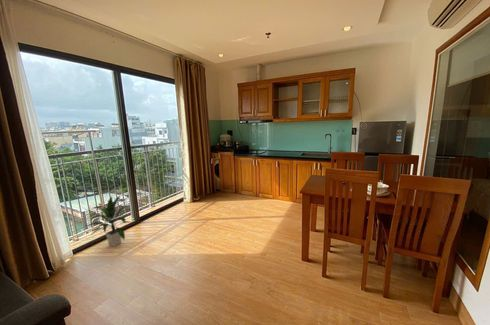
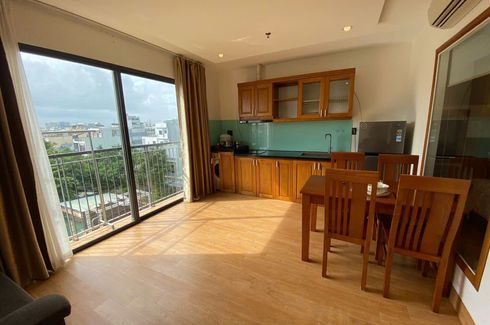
- indoor plant [85,194,133,248]
